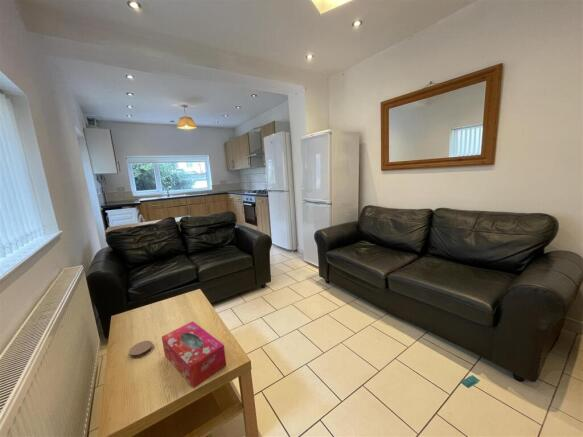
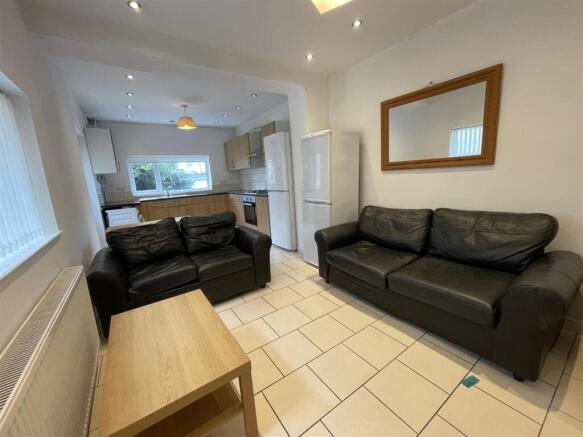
- coaster [128,340,154,358]
- tissue box [161,320,227,389]
